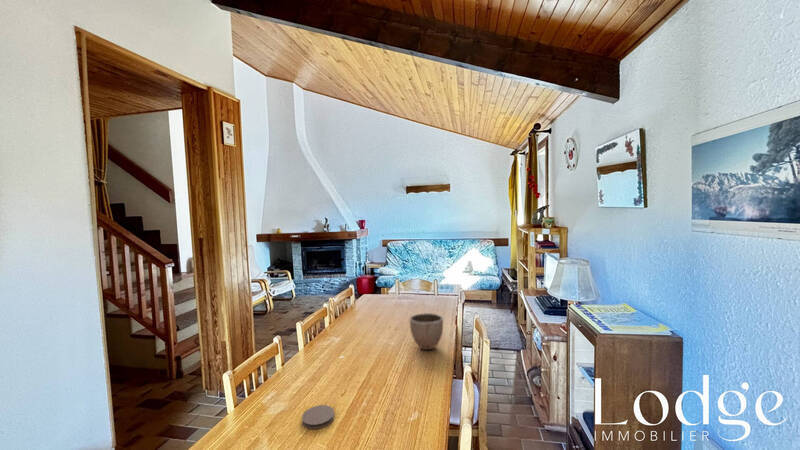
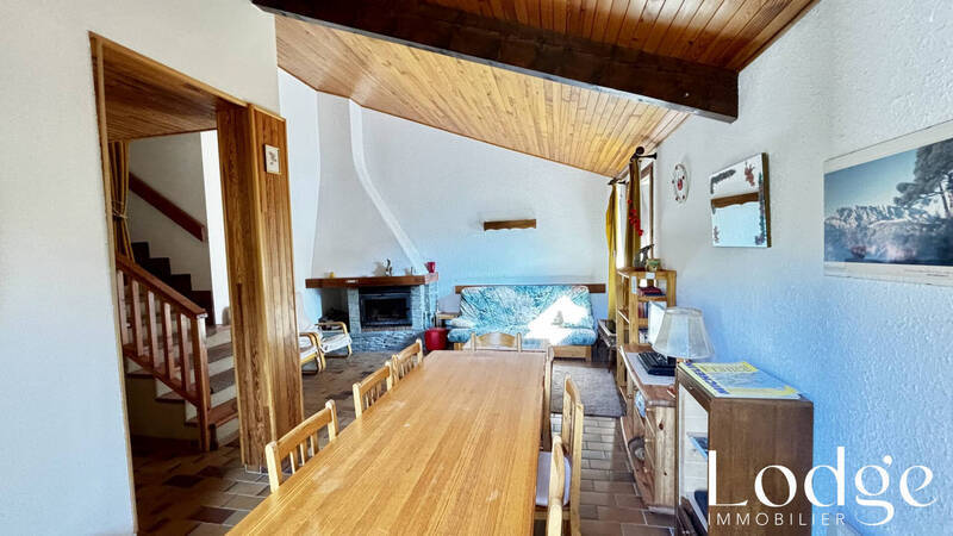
- coaster [301,404,335,430]
- decorative bowl [409,312,444,351]
